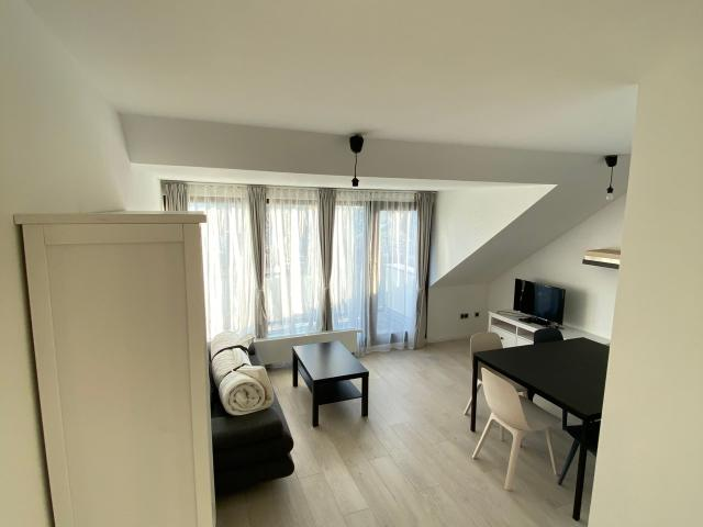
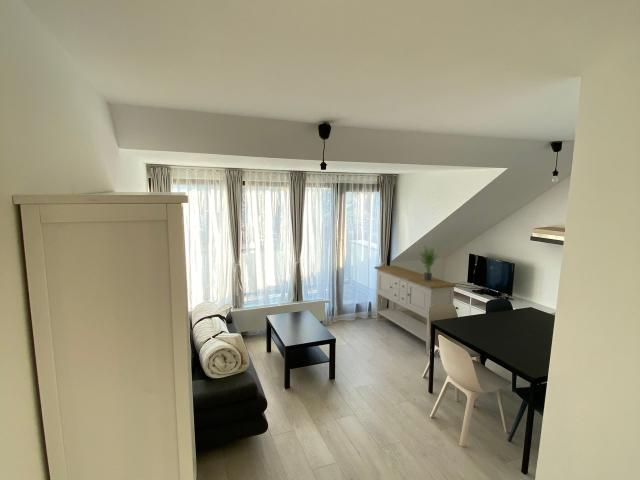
+ potted plant [417,243,441,281]
+ sideboard [373,265,457,356]
